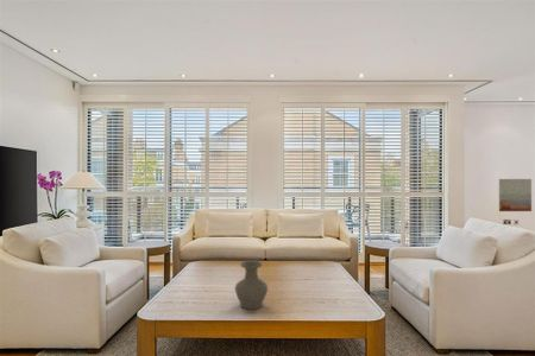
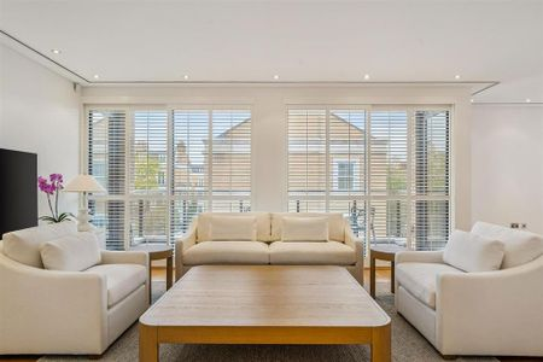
- wall art [498,178,533,212]
- vase [234,260,269,311]
